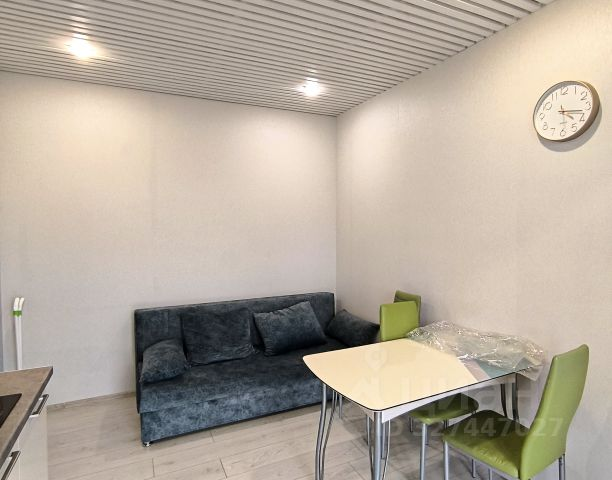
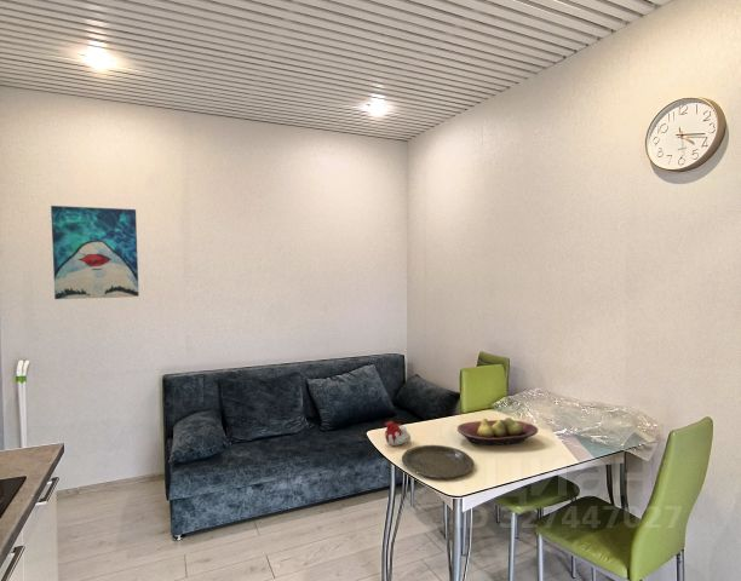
+ candle [384,420,412,447]
+ plate [401,444,476,479]
+ fruit bowl [456,416,540,447]
+ wall art [50,205,140,300]
